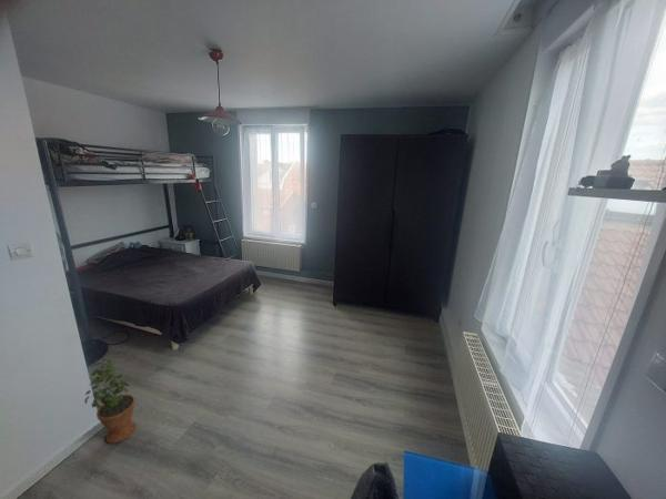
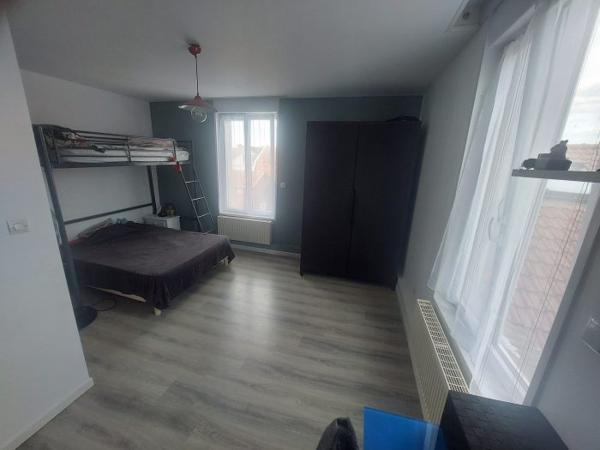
- potted plant [83,357,138,445]
